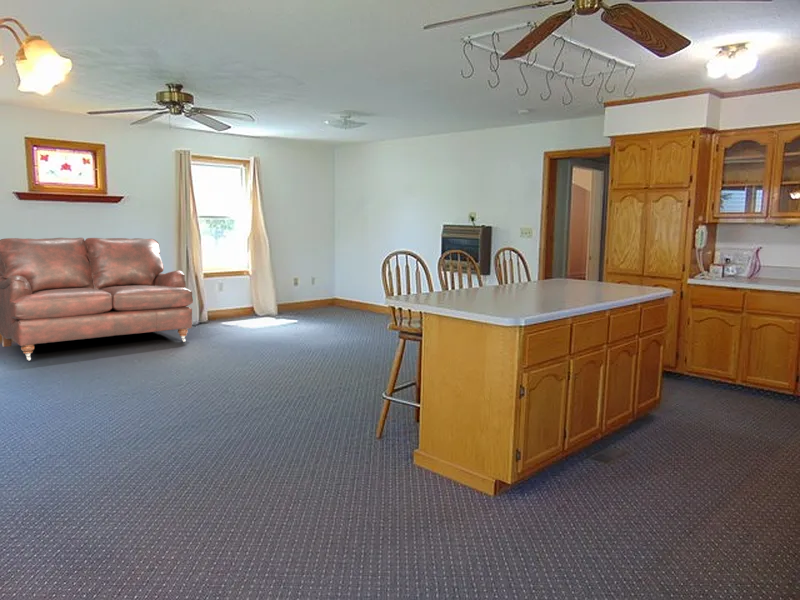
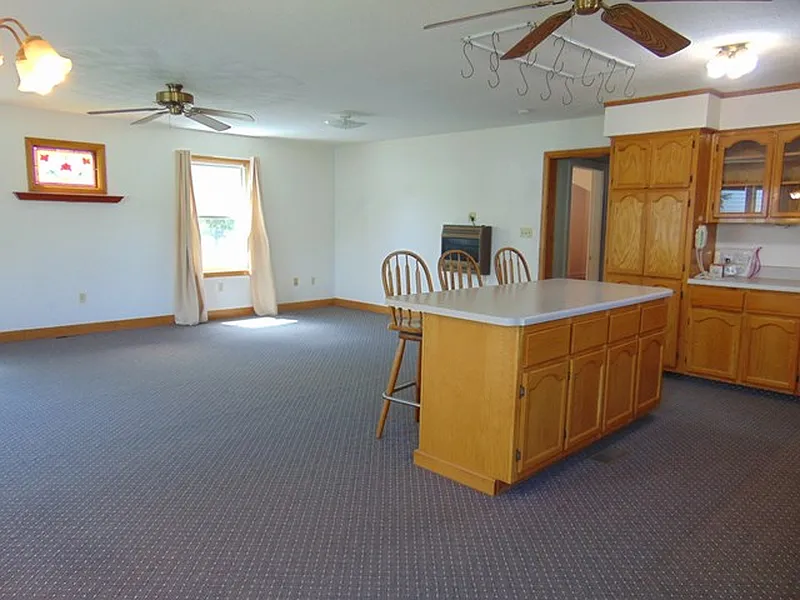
- sofa [0,237,194,361]
